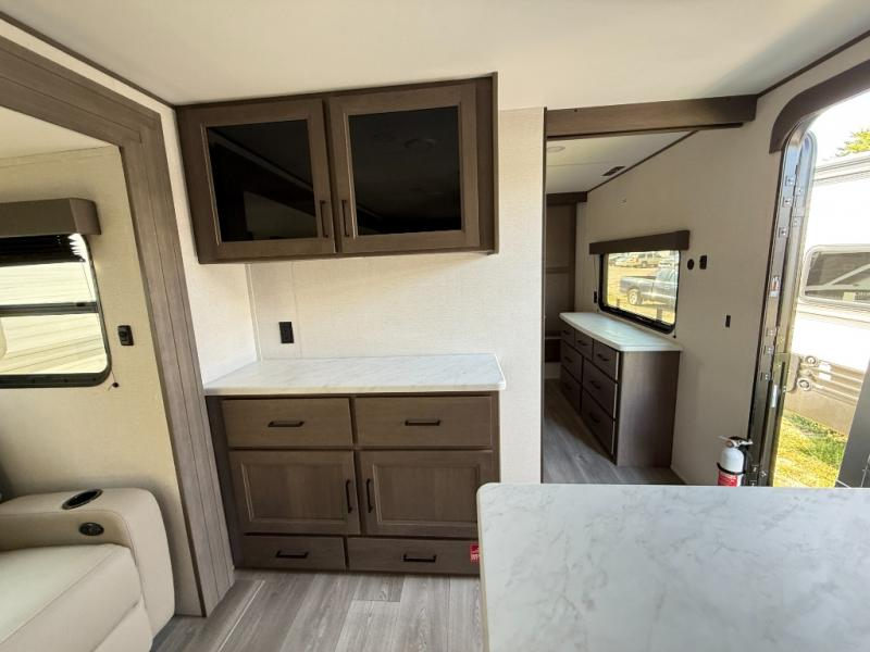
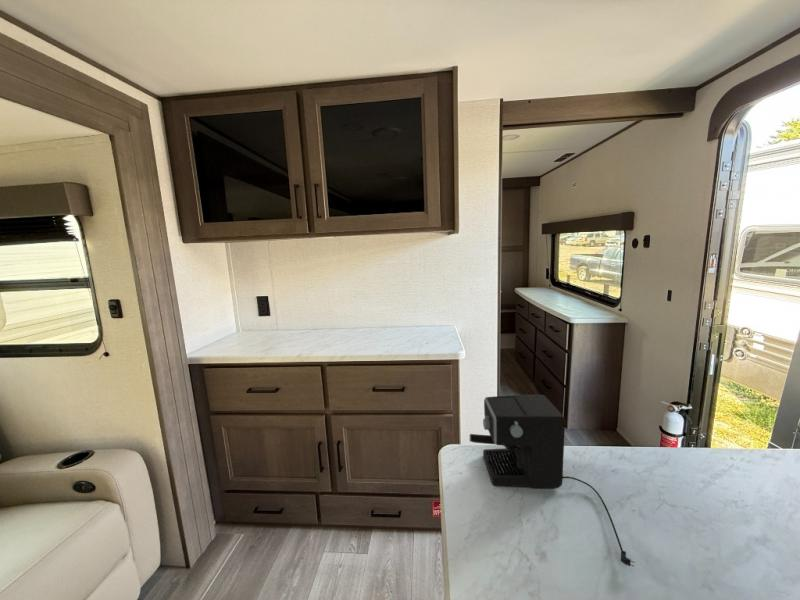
+ coffee maker [469,394,636,567]
